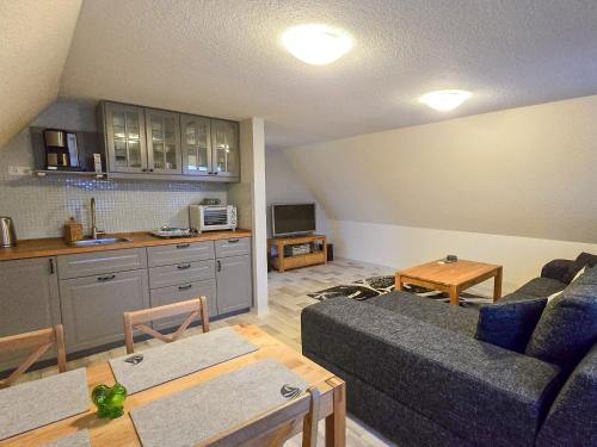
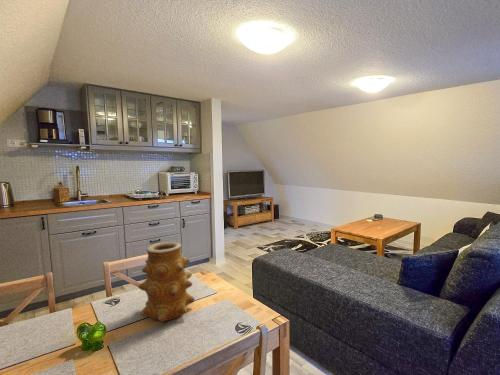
+ vase [138,241,196,323]
